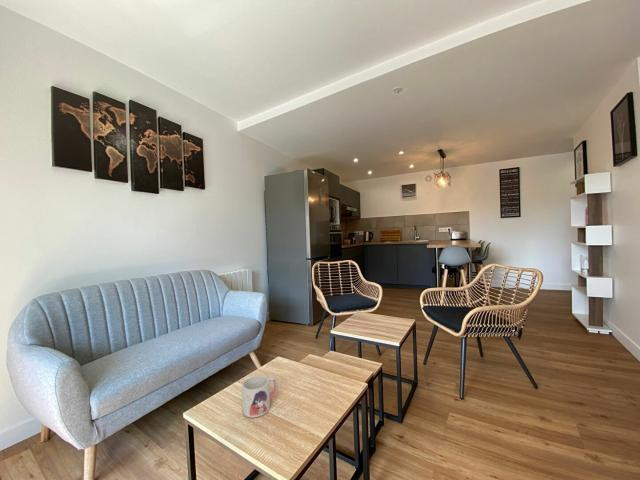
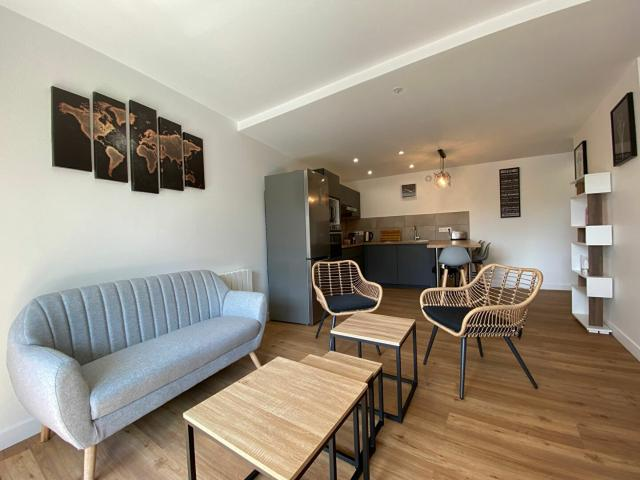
- mug [241,374,279,419]
